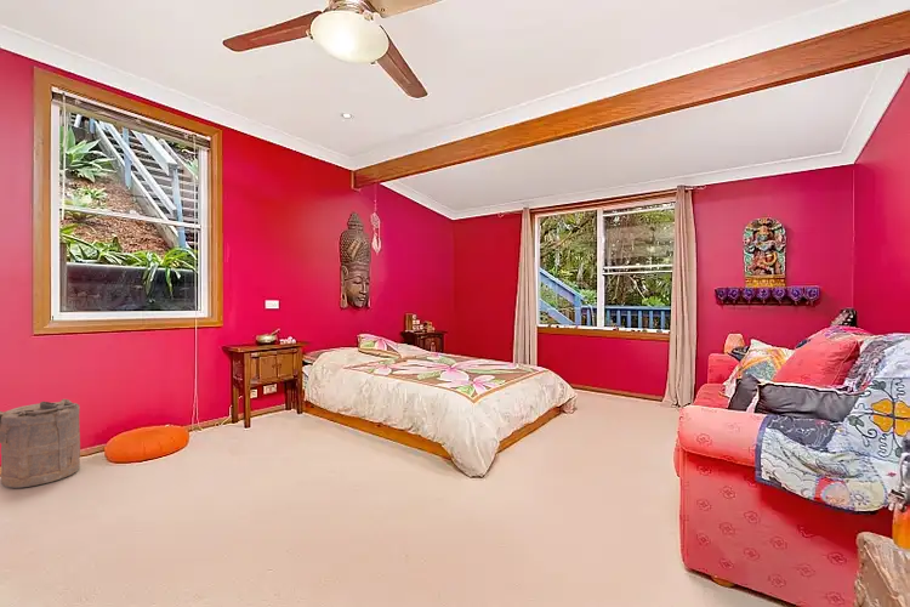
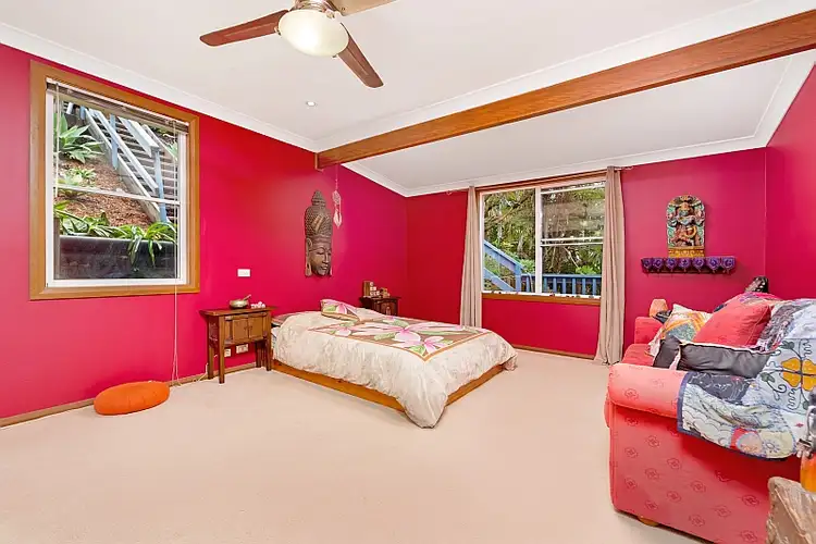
- laundry hamper [0,398,81,489]
